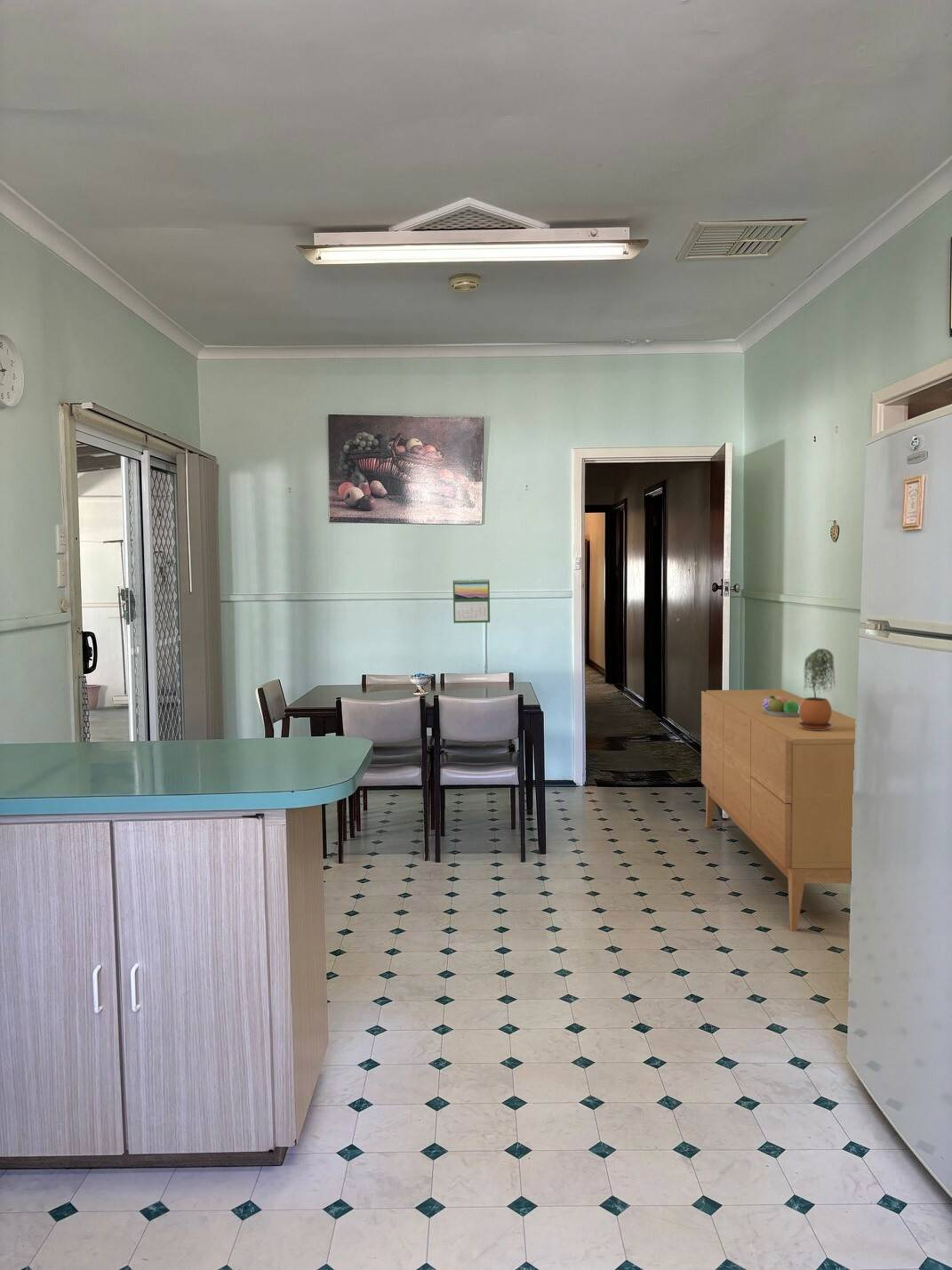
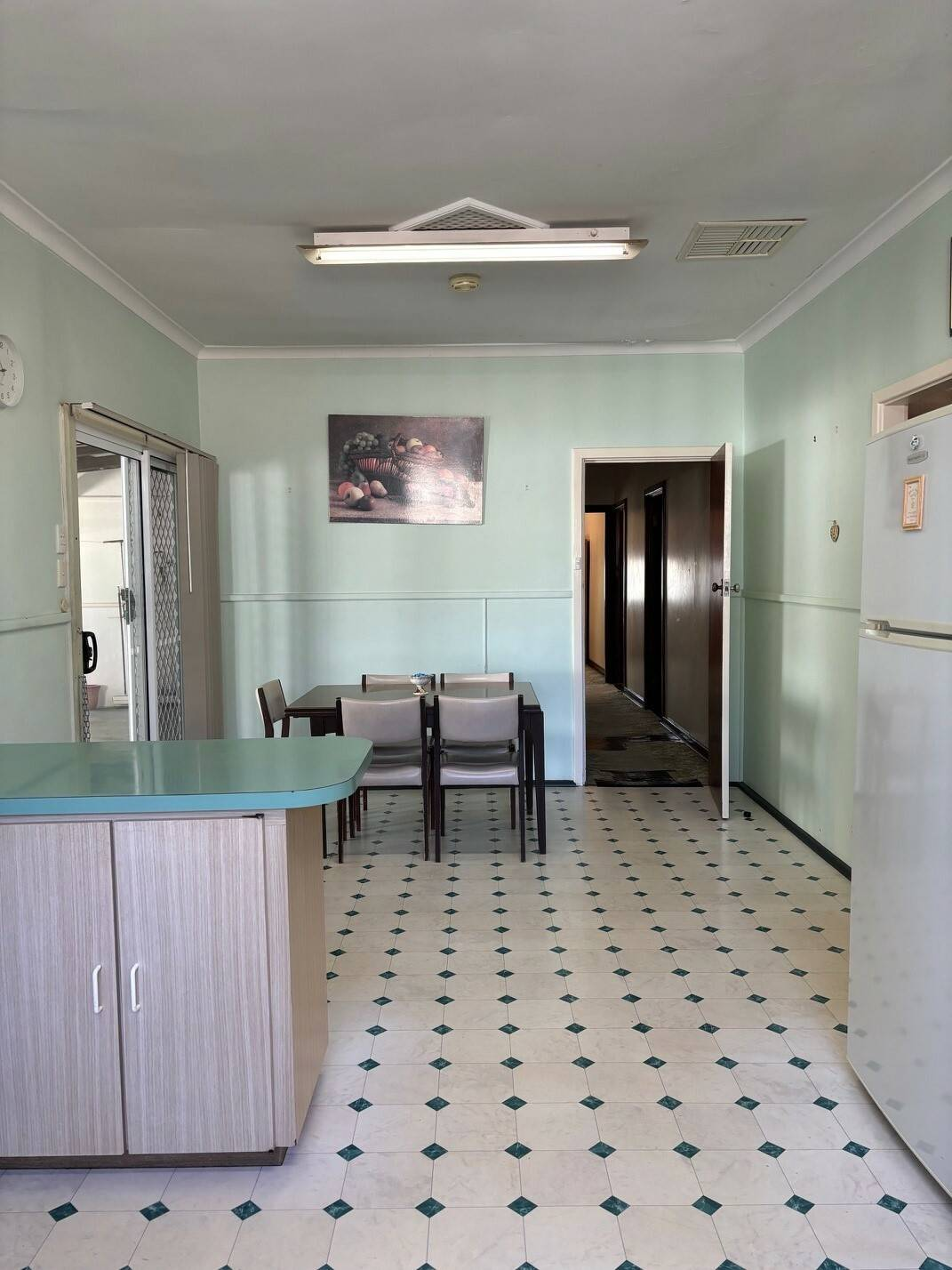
- potted plant [798,647,836,730]
- sideboard [700,688,856,932]
- fruit bowl [762,695,800,717]
- calendar [452,578,491,623]
